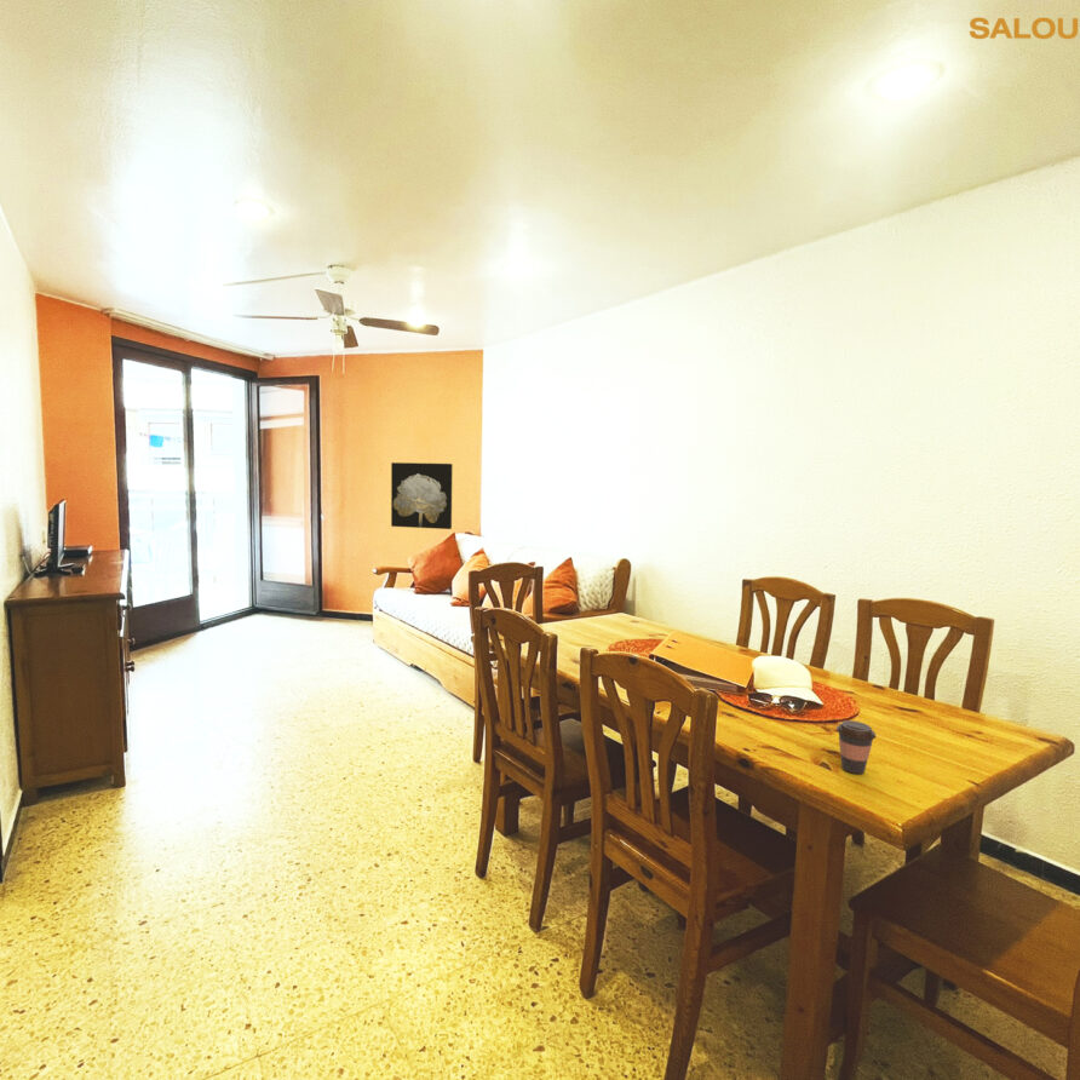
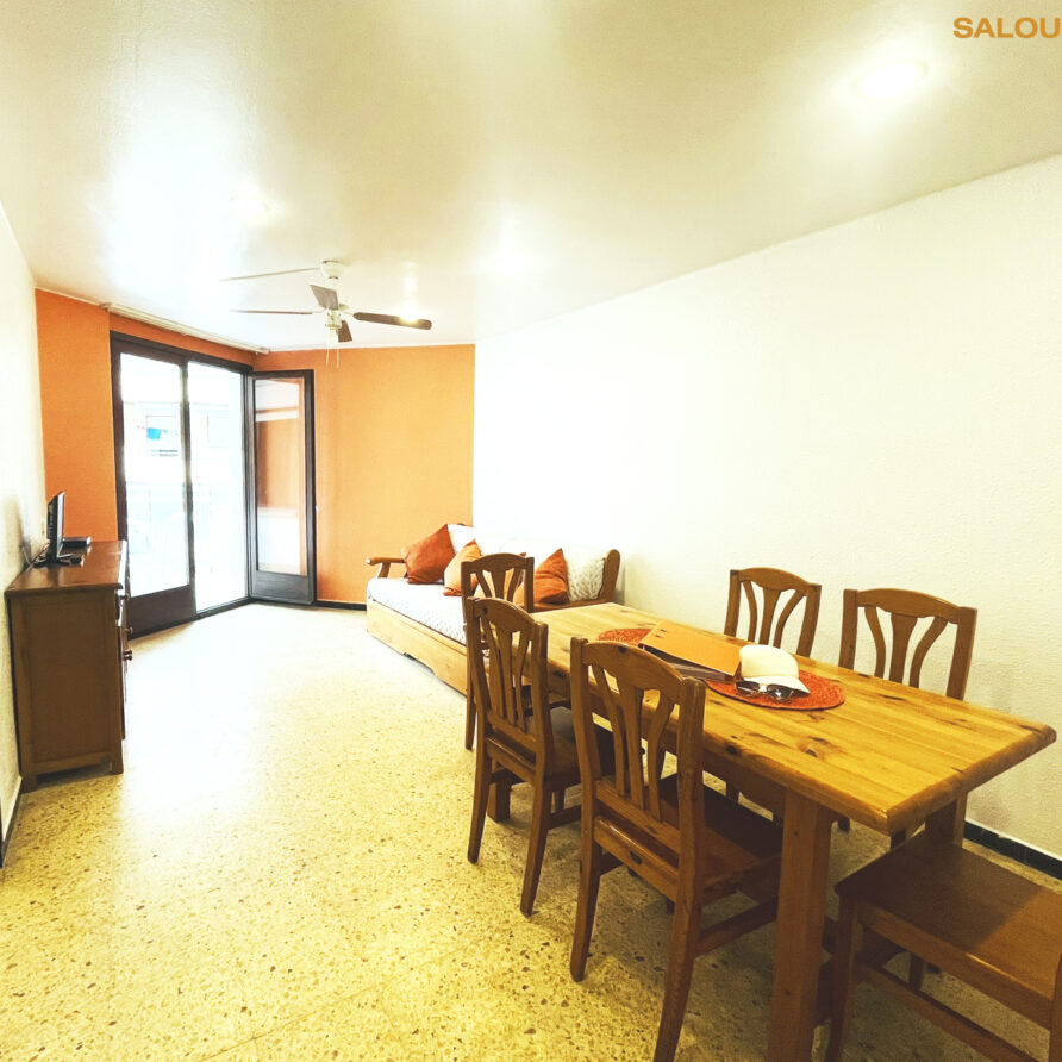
- wall art [390,461,454,530]
- coffee cup [835,719,877,775]
